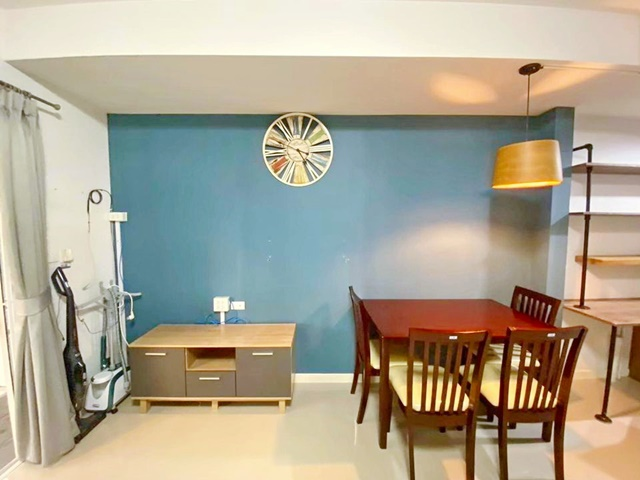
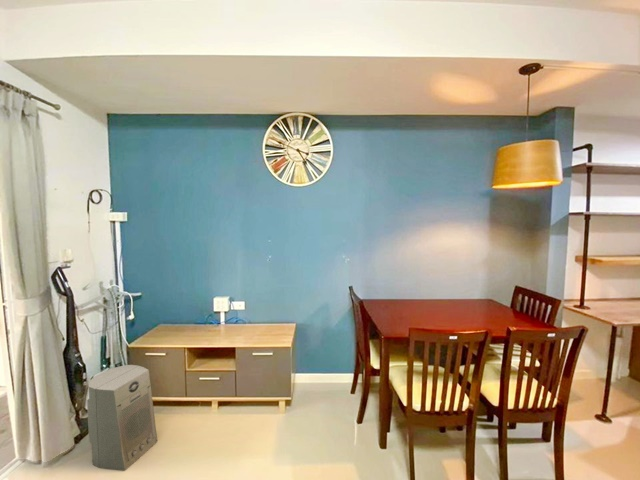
+ fan [86,364,158,472]
